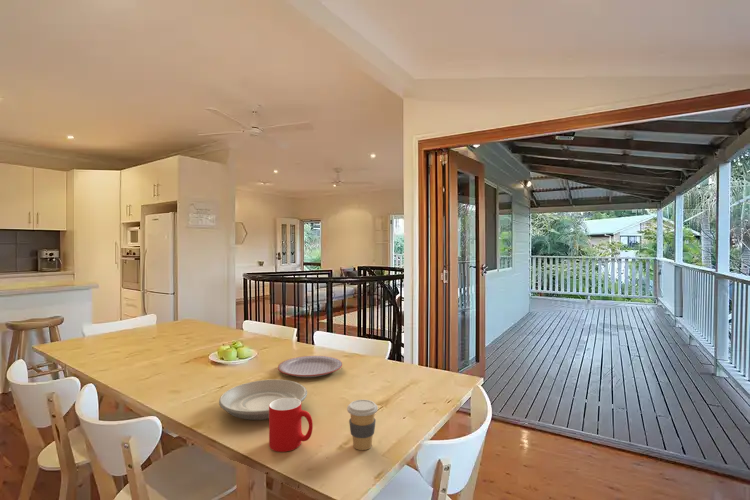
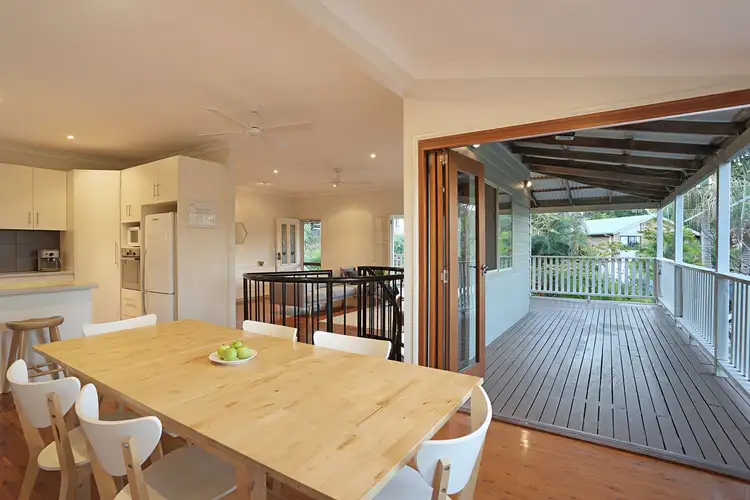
- cup [268,398,314,453]
- coffee cup [346,399,379,451]
- plate [277,355,343,378]
- plate [218,379,308,421]
